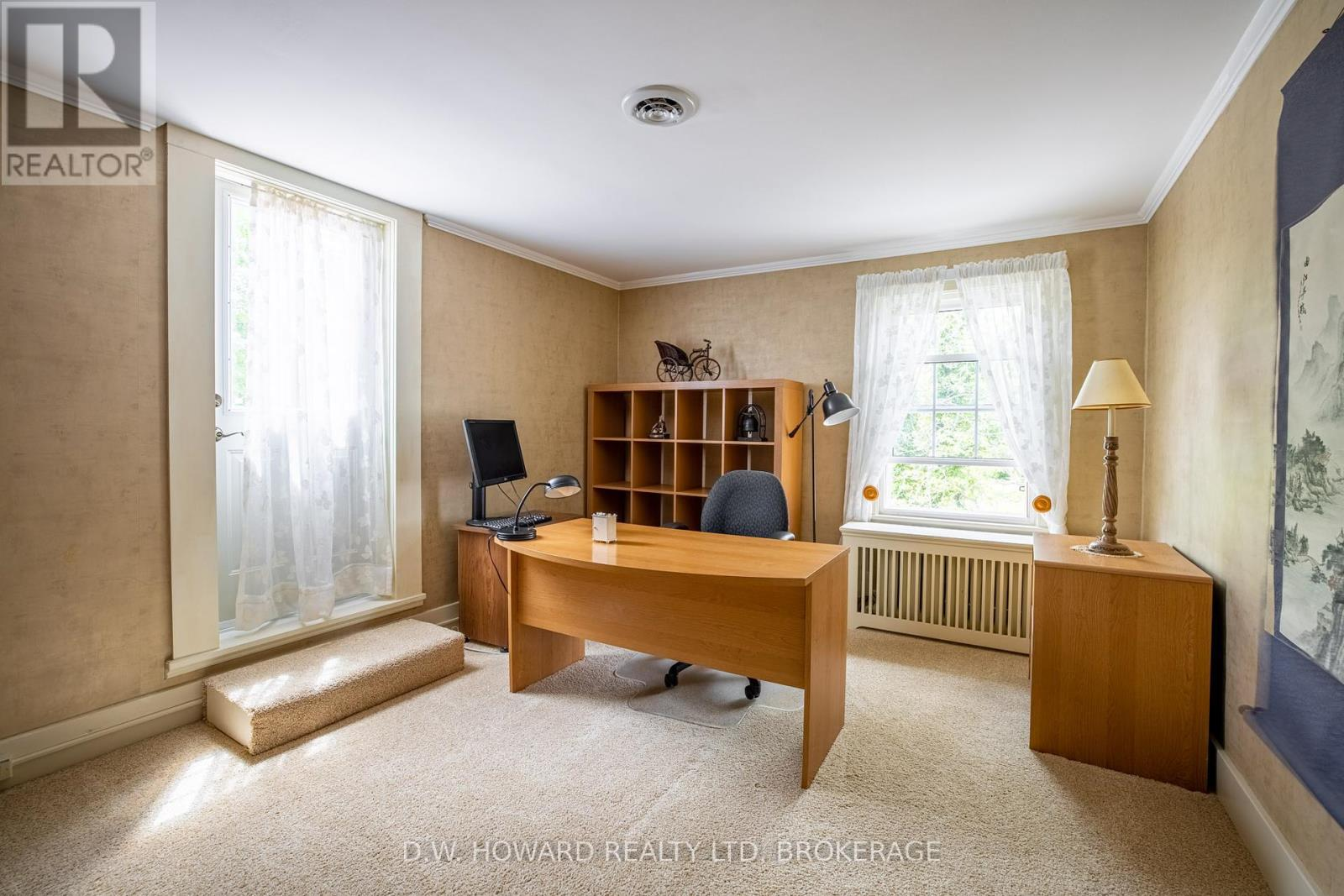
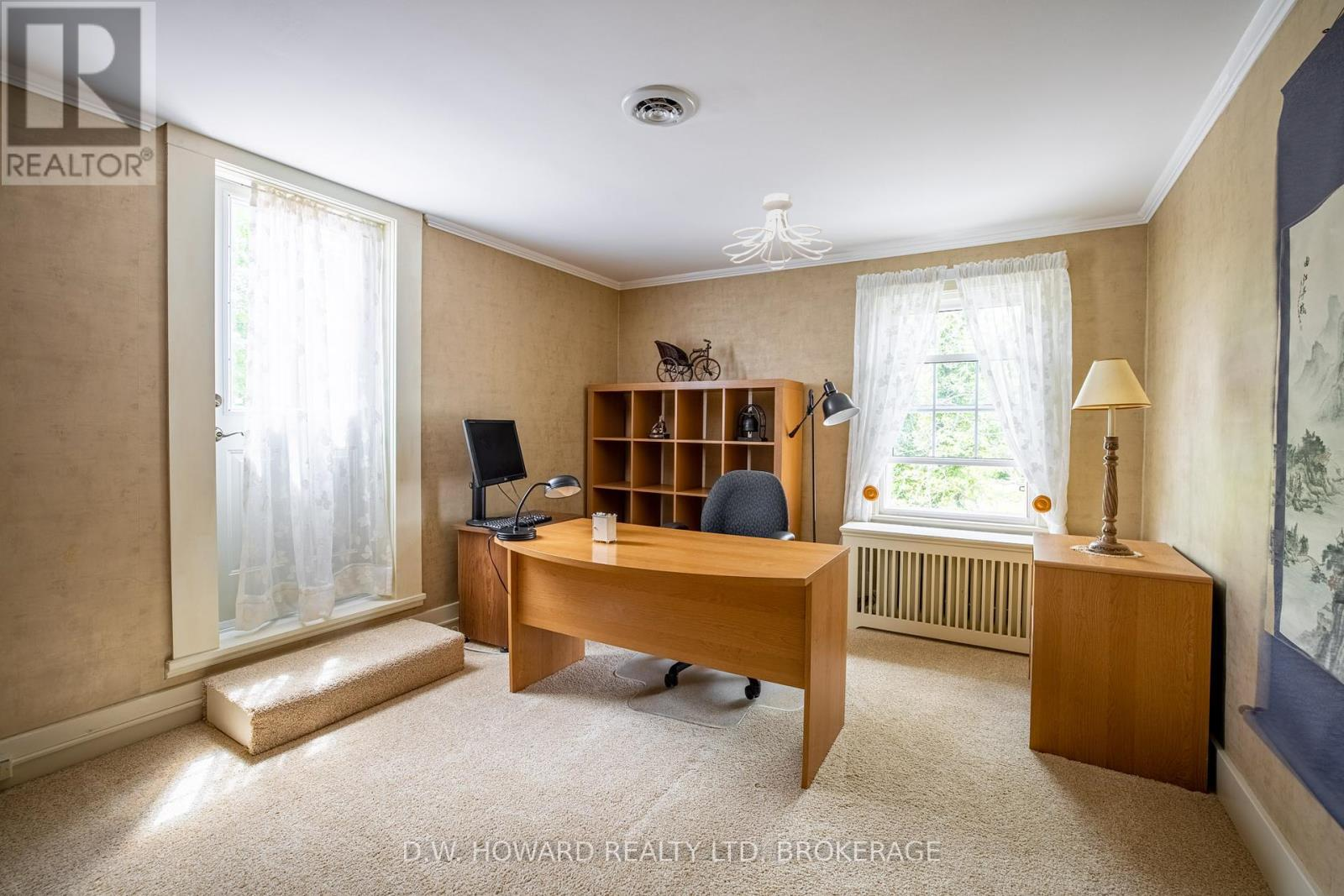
+ ceiling light fixture [721,192,834,270]
